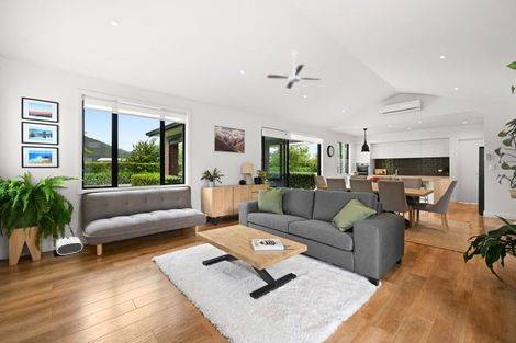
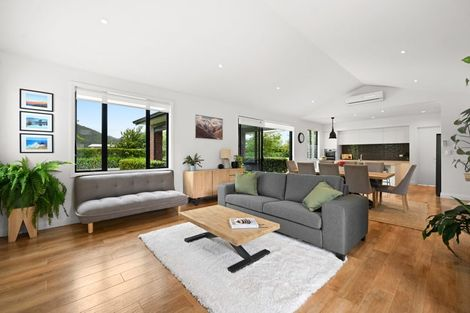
- air purifier [55,236,83,256]
- ceiling fan [266,49,322,90]
